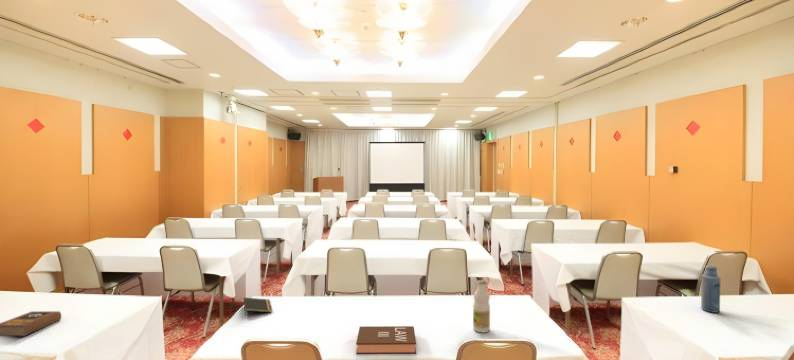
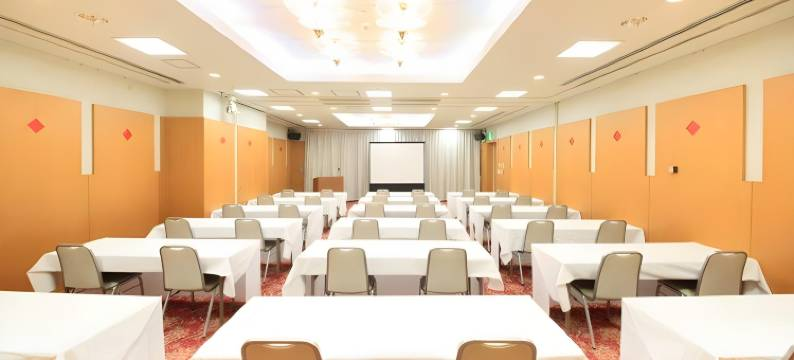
- book [0,310,62,337]
- notepad [243,297,273,317]
- book [355,325,417,355]
- bottle [700,264,722,314]
- bottle [472,279,491,333]
